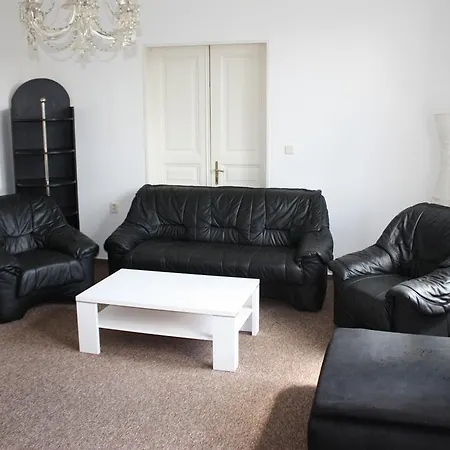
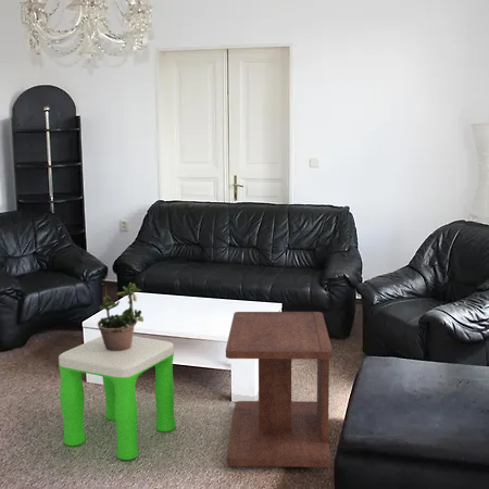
+ potted plant [97,281,145,351]
+ stool [58,335,177,461]
+ side table [225,311,334,468]
